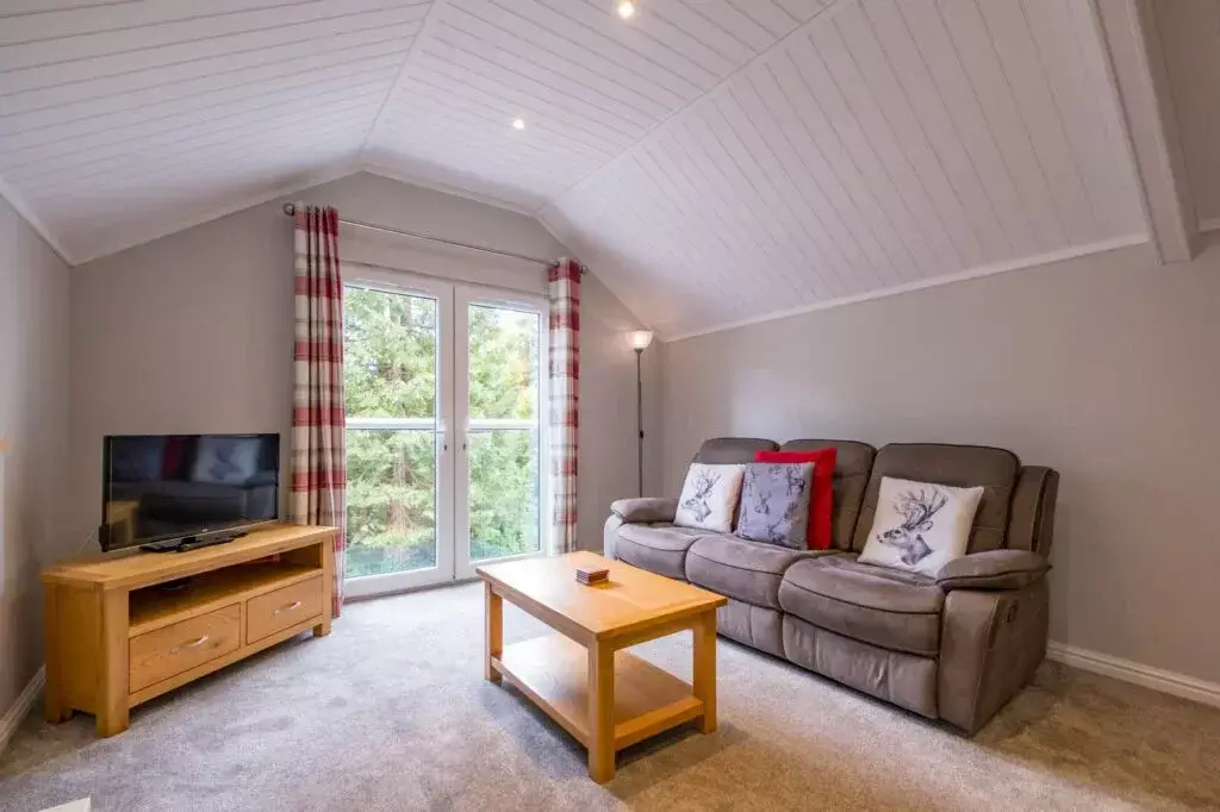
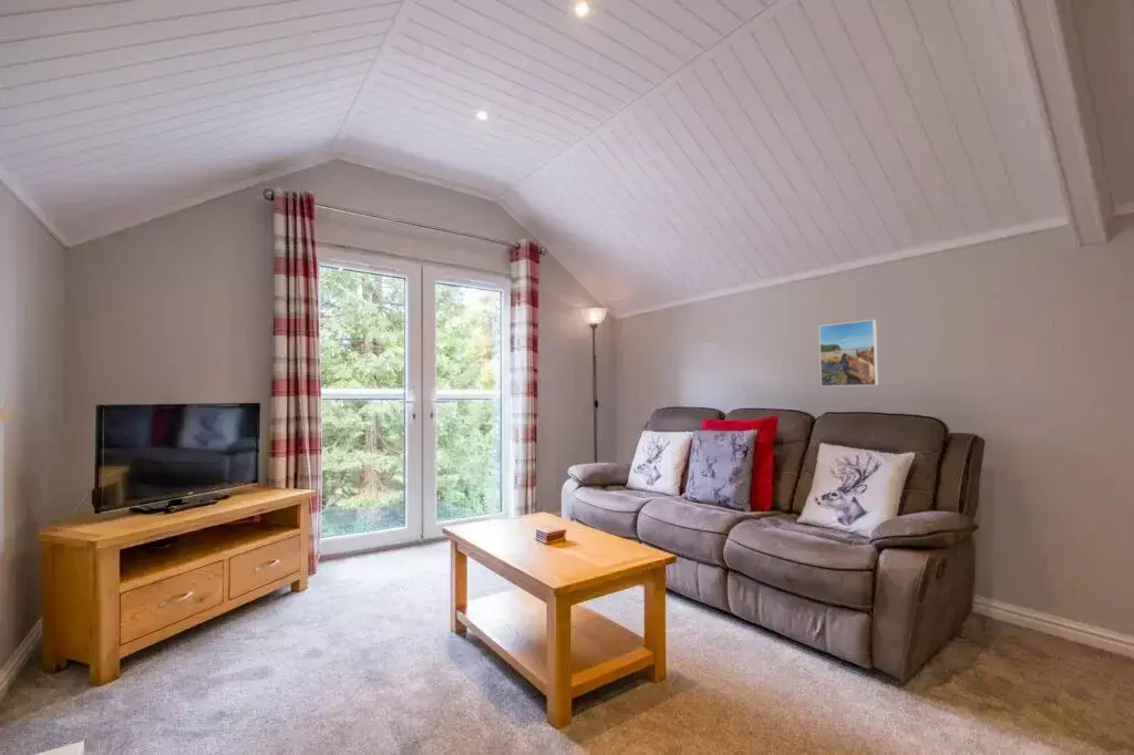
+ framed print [818,319,879,387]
